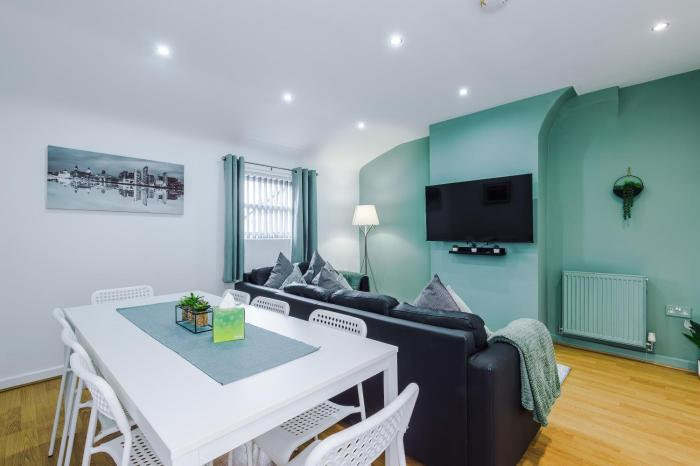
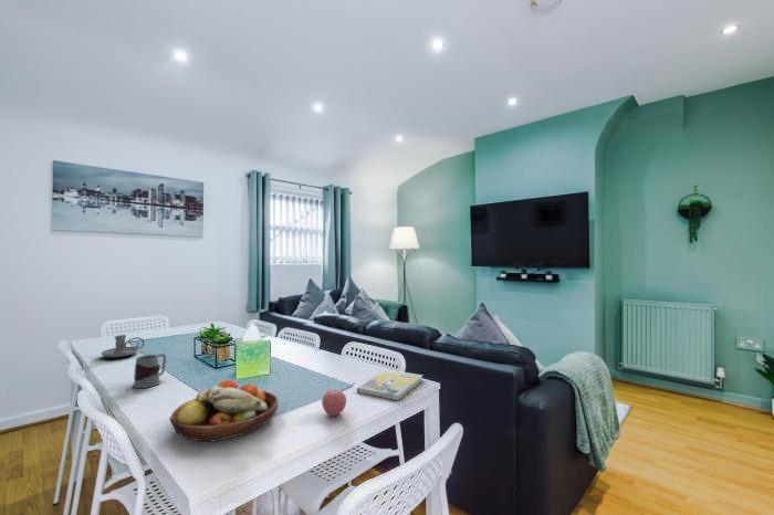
+ book [356,368,425,401]
+ candle holder [101,334,145,358]
+ mug [132,353,167,389]
+ fruit bowl [169,379,279,443]
+ apple [321,389,347,417]
